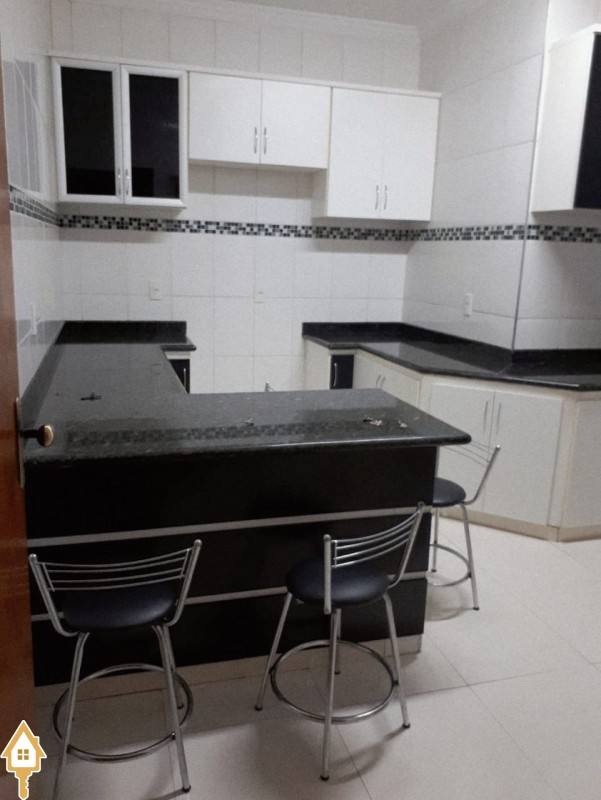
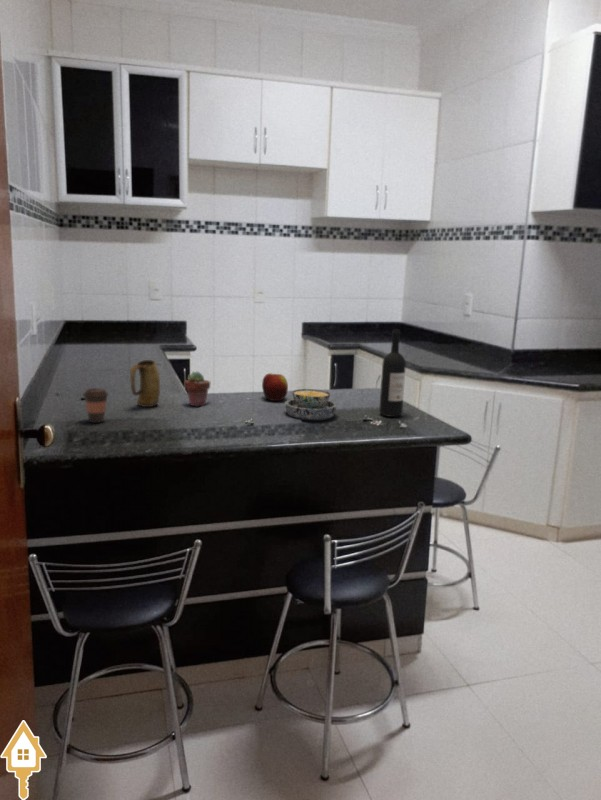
+ mug [129,359,161,408]
+ coffee cup [82,387,110,424]
+ apple [261,372,289,402]
+ wine bottle [378,328,407,418]
+ bowl [284,388,338,422]
+ potted succulent [184,371,211,407]
